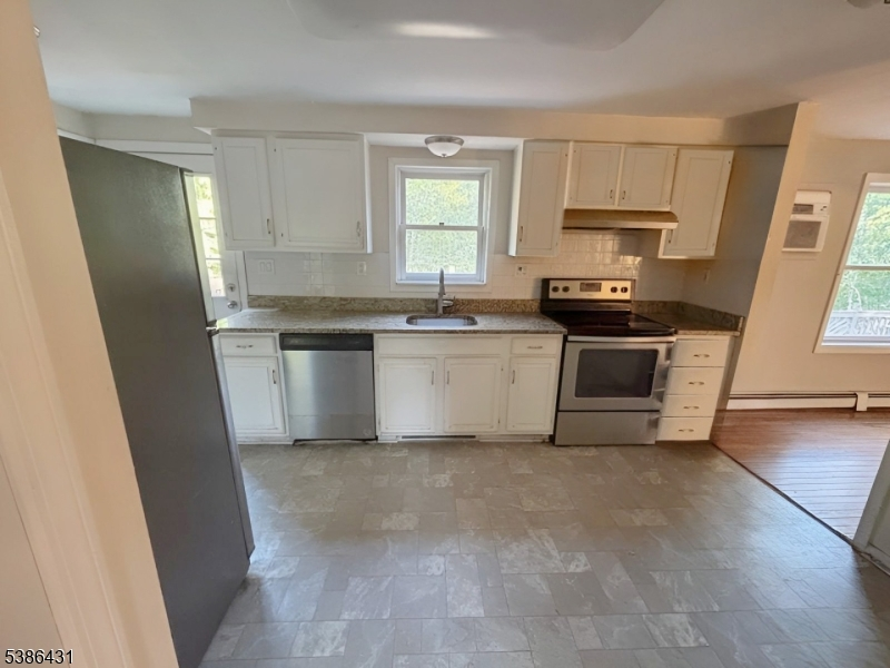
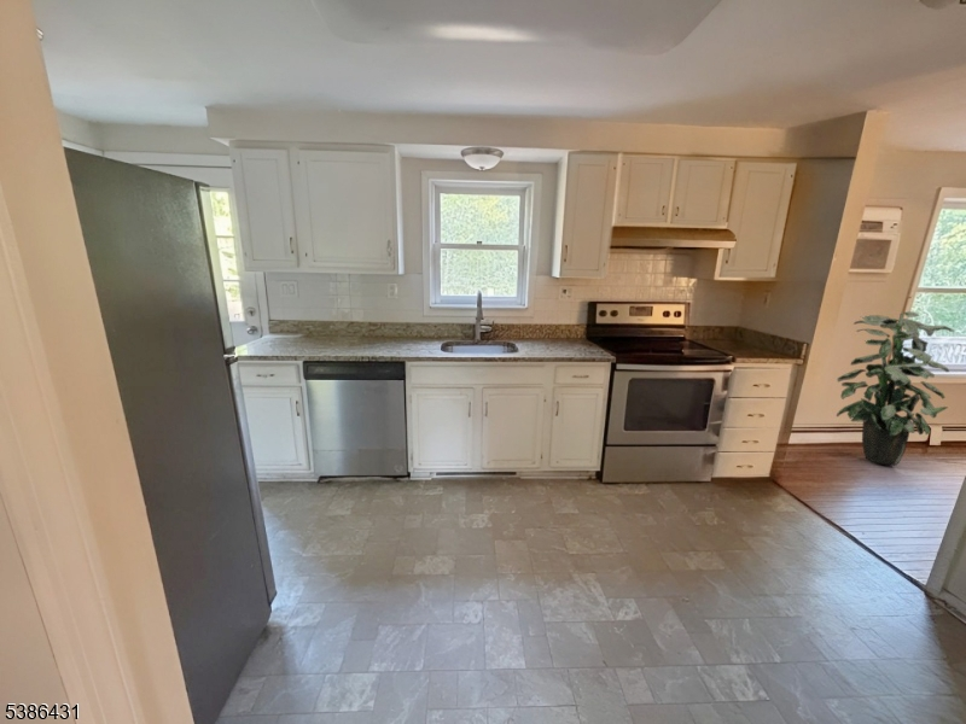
+ indoor plant [836,310,956,467]
